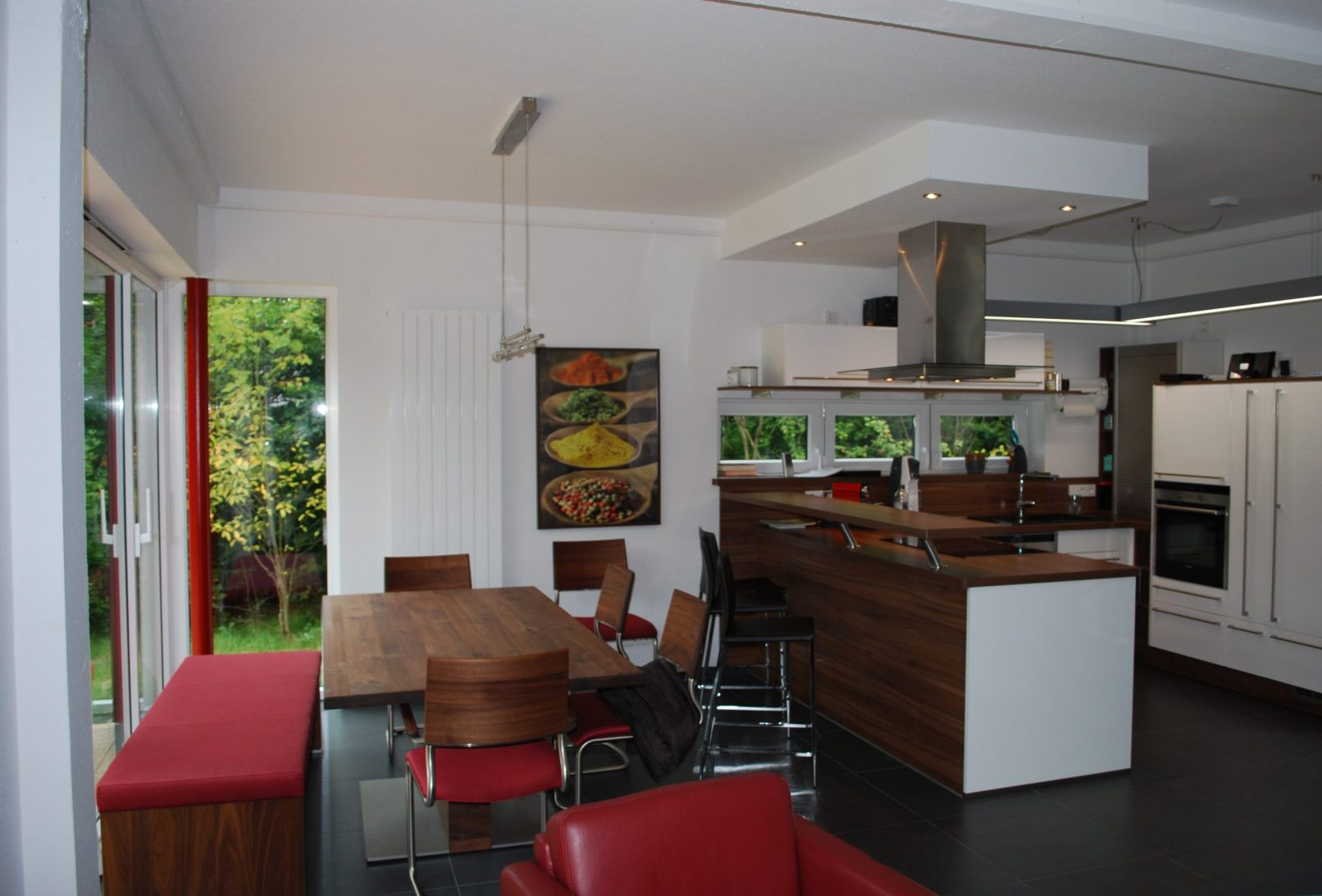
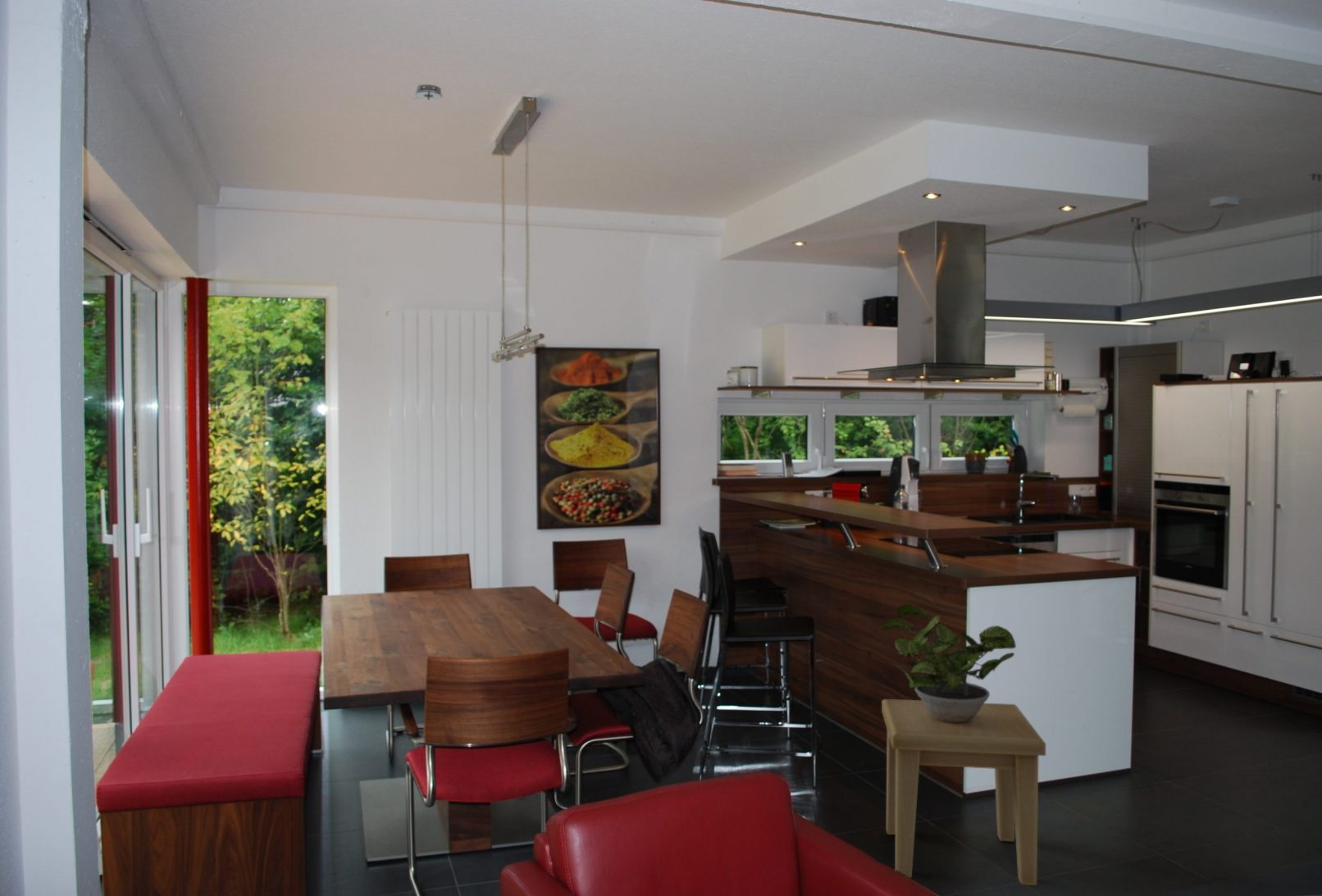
+ potted plant [881,603,1017,722]
+ smoke detector [413,84,444,101]
+ side table [881,698,1046,886]
